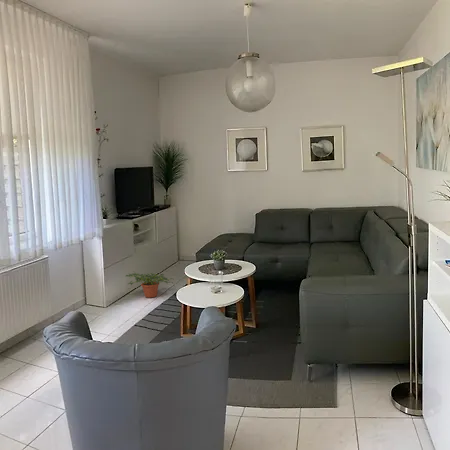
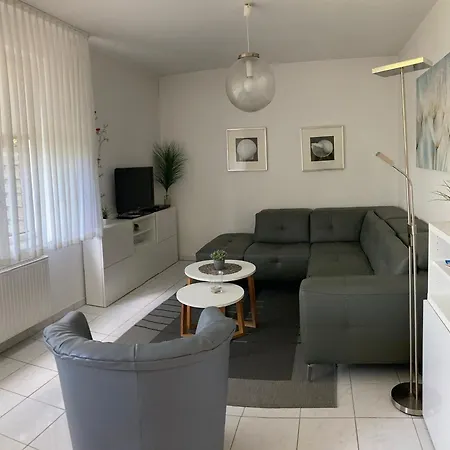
- potted plant [124,270,174,299]
